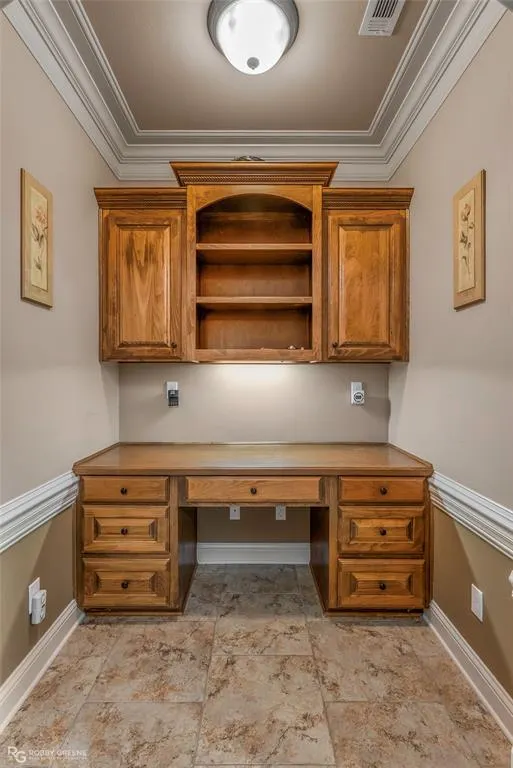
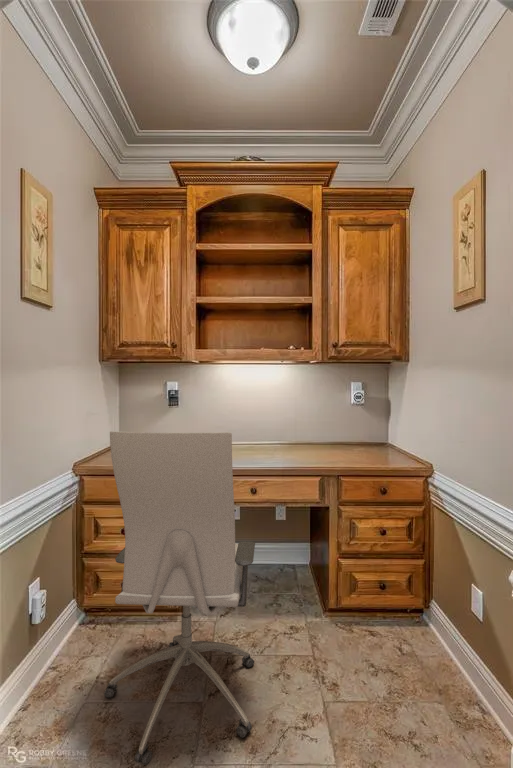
+ office chair [103,430,256,766]
